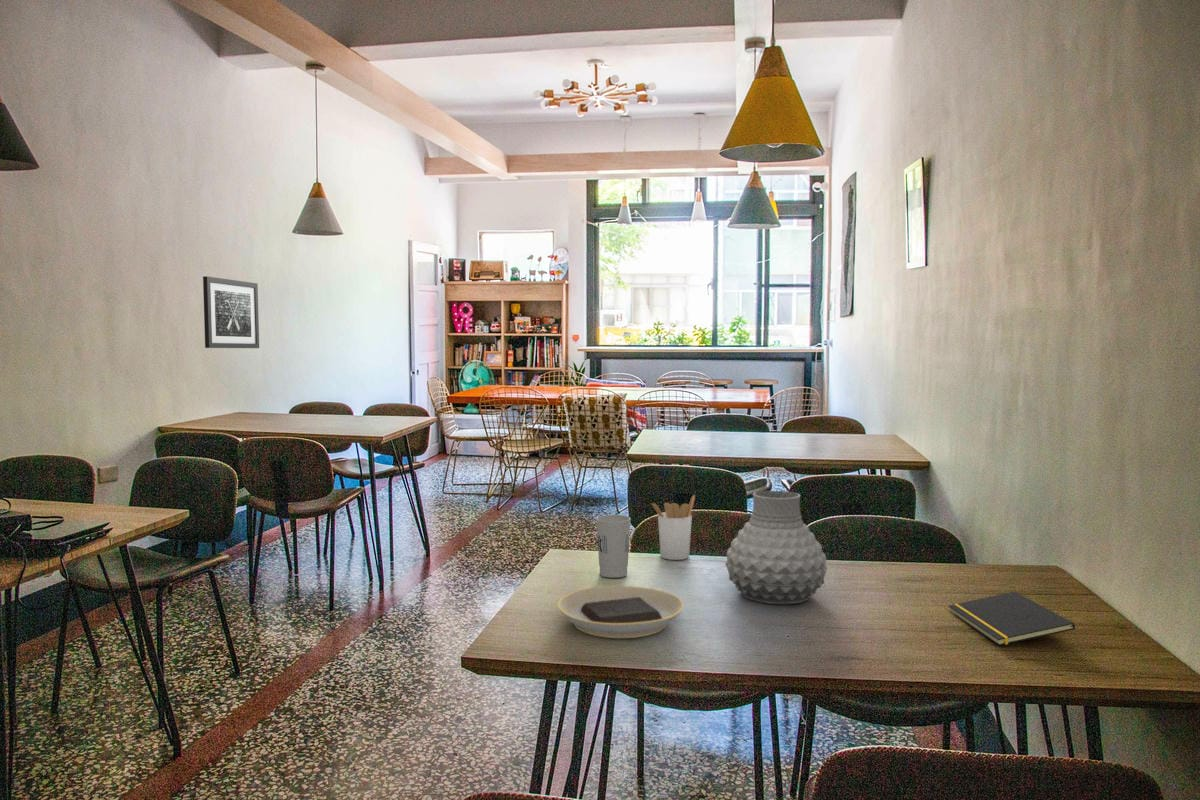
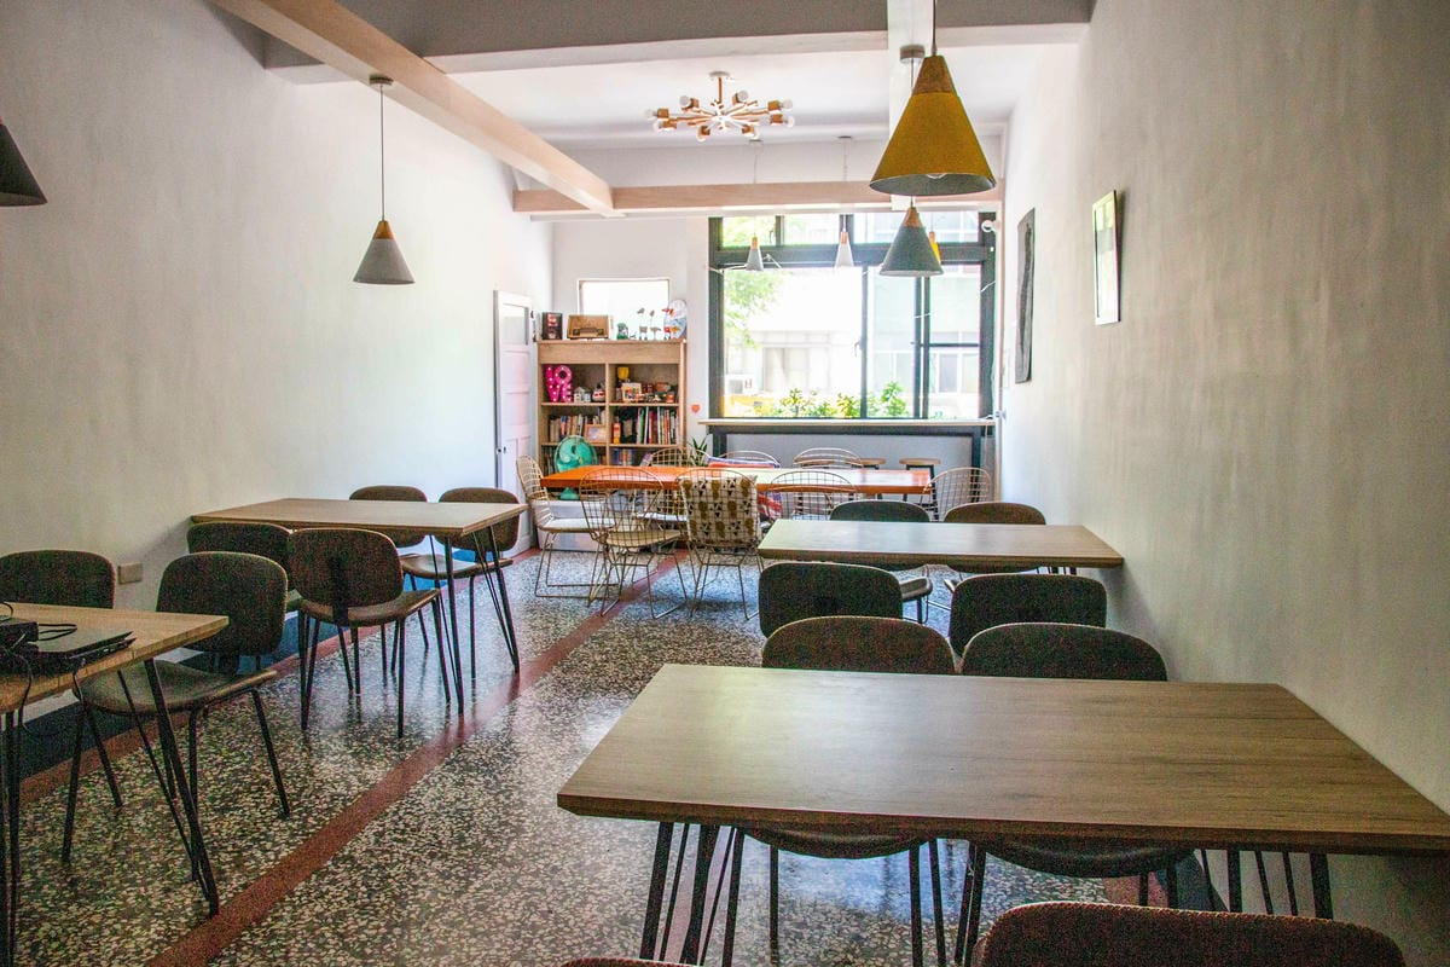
- vase [724,490,828,605]
- cup [595,514,632,579]
- notepad [947,591,1076,647]
- wall art [202,275,260,349]
- plate [557,585,685,639]
- utensil holder [651,494,696,561]
